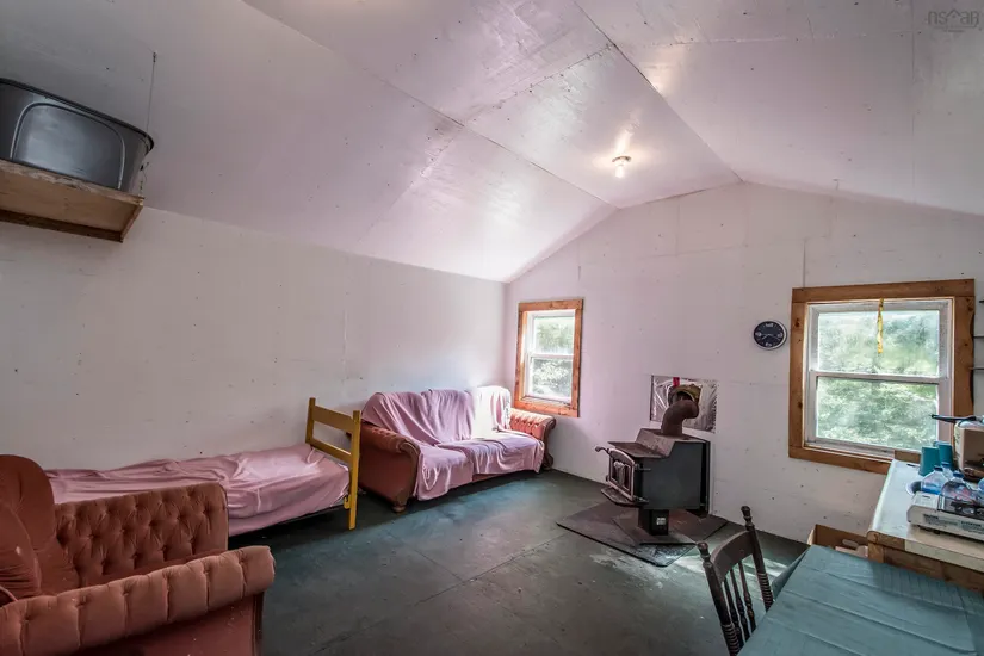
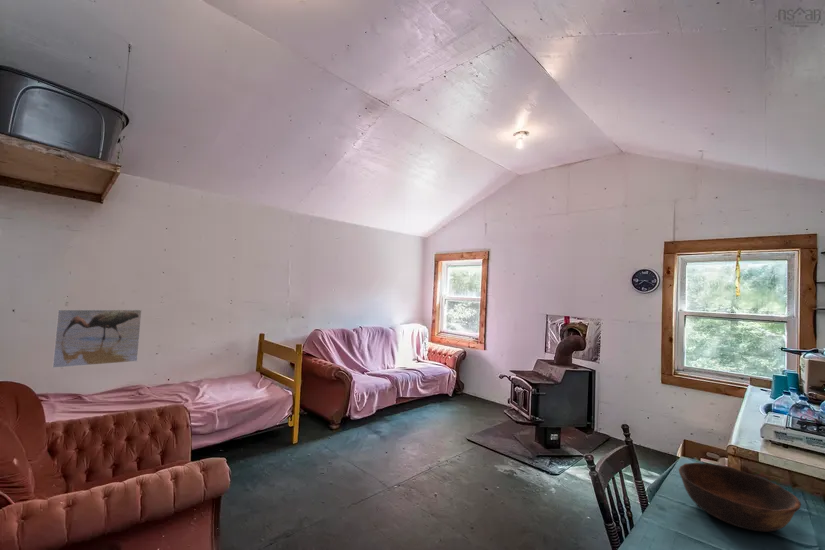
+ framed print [51,308,143,369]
+ bowl [678,462,802,532]
